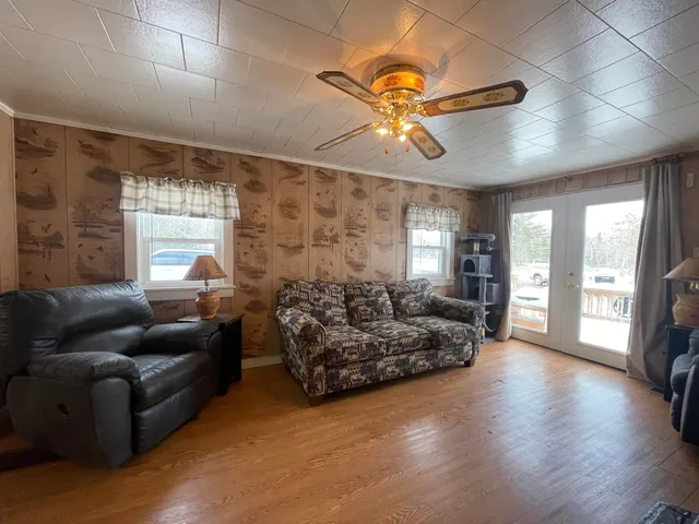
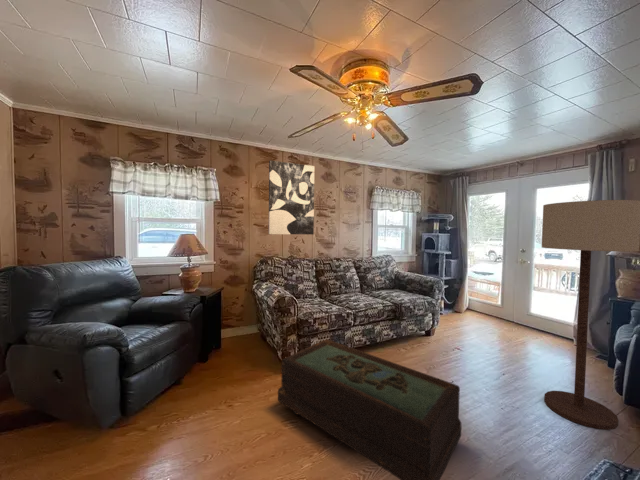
+ wall art [268,159,315,235]
+ coffee table [277,338,462,480]
+ floor lamp [541,199,640,431]
